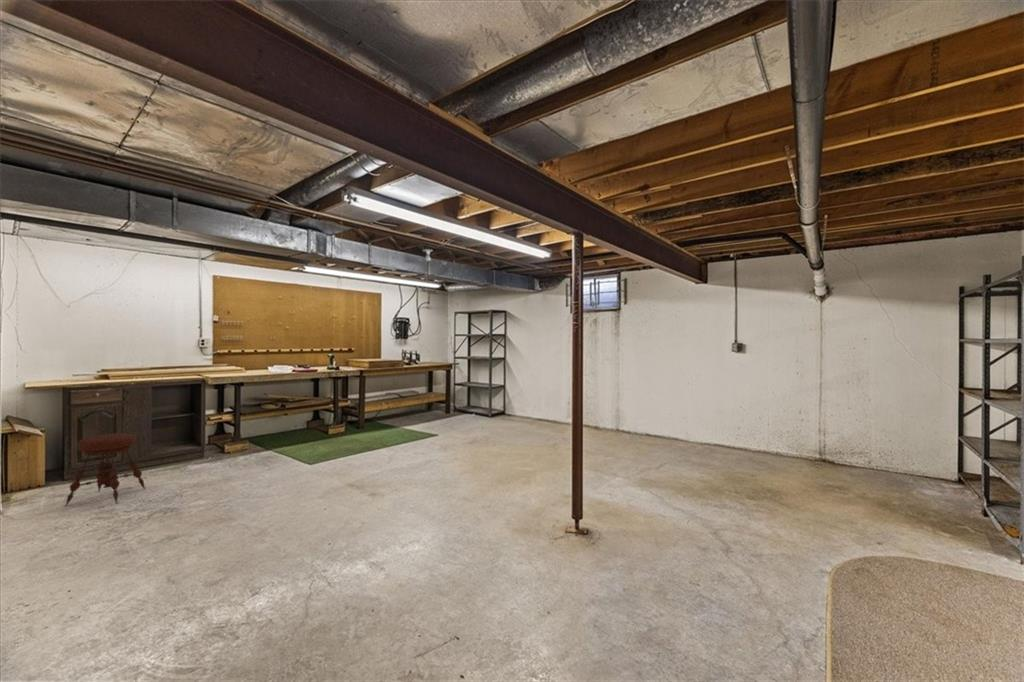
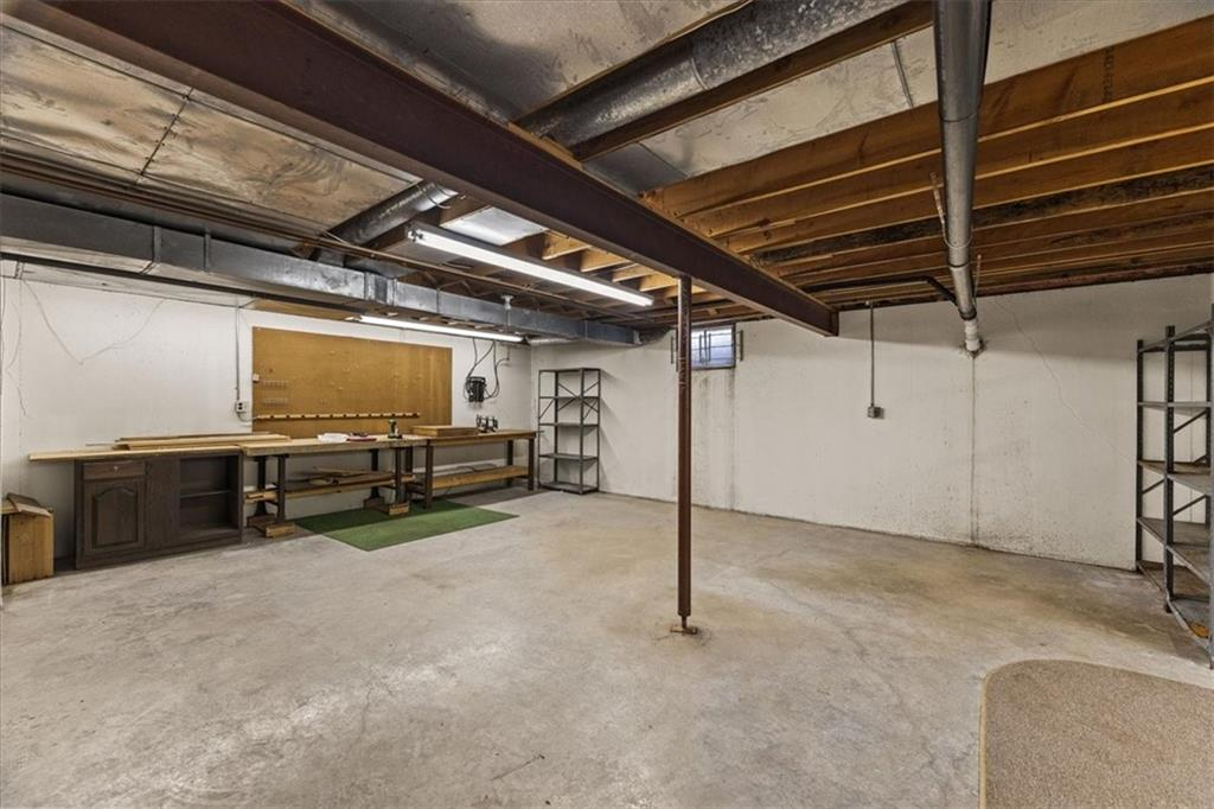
- stool [64,432,147,507]
